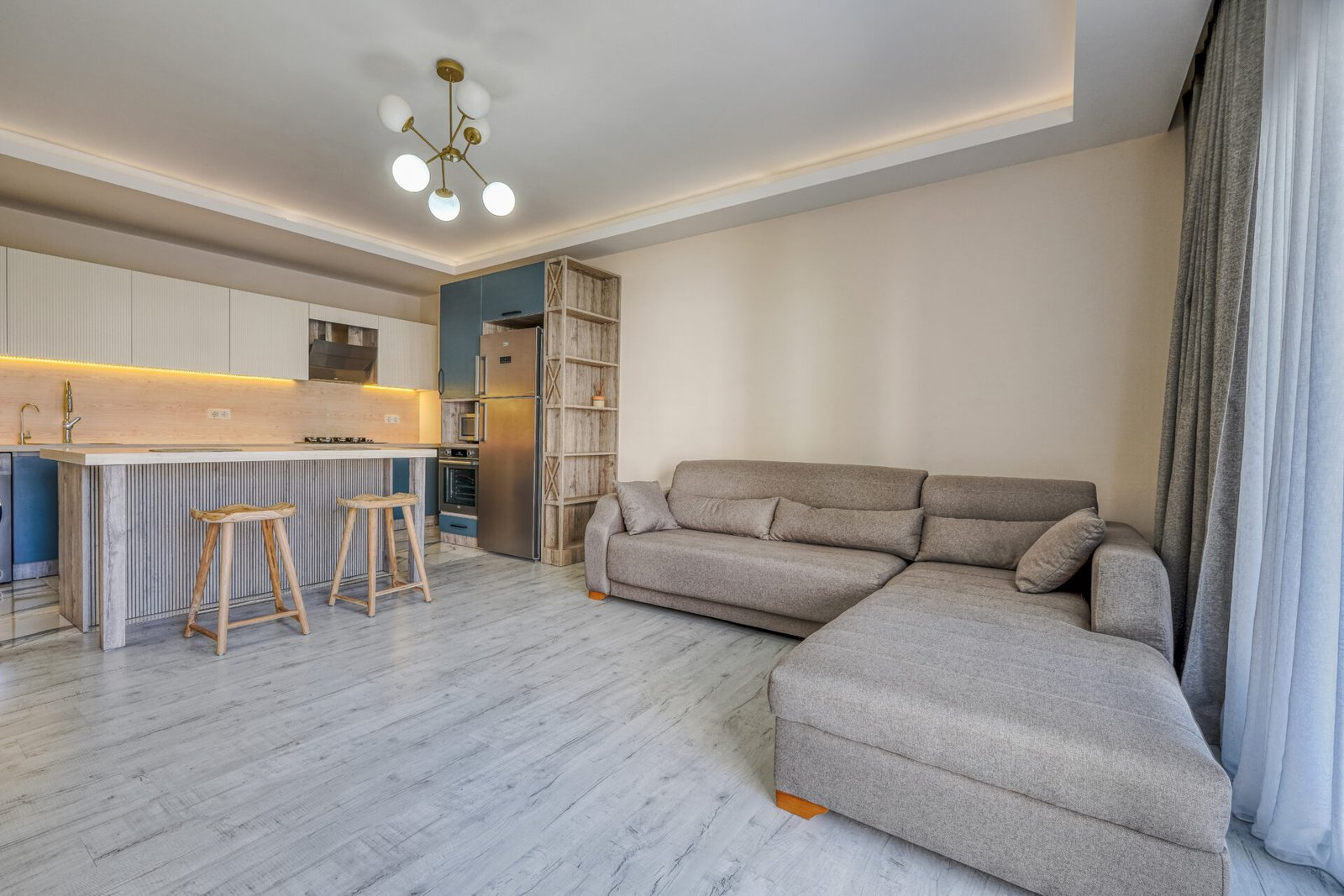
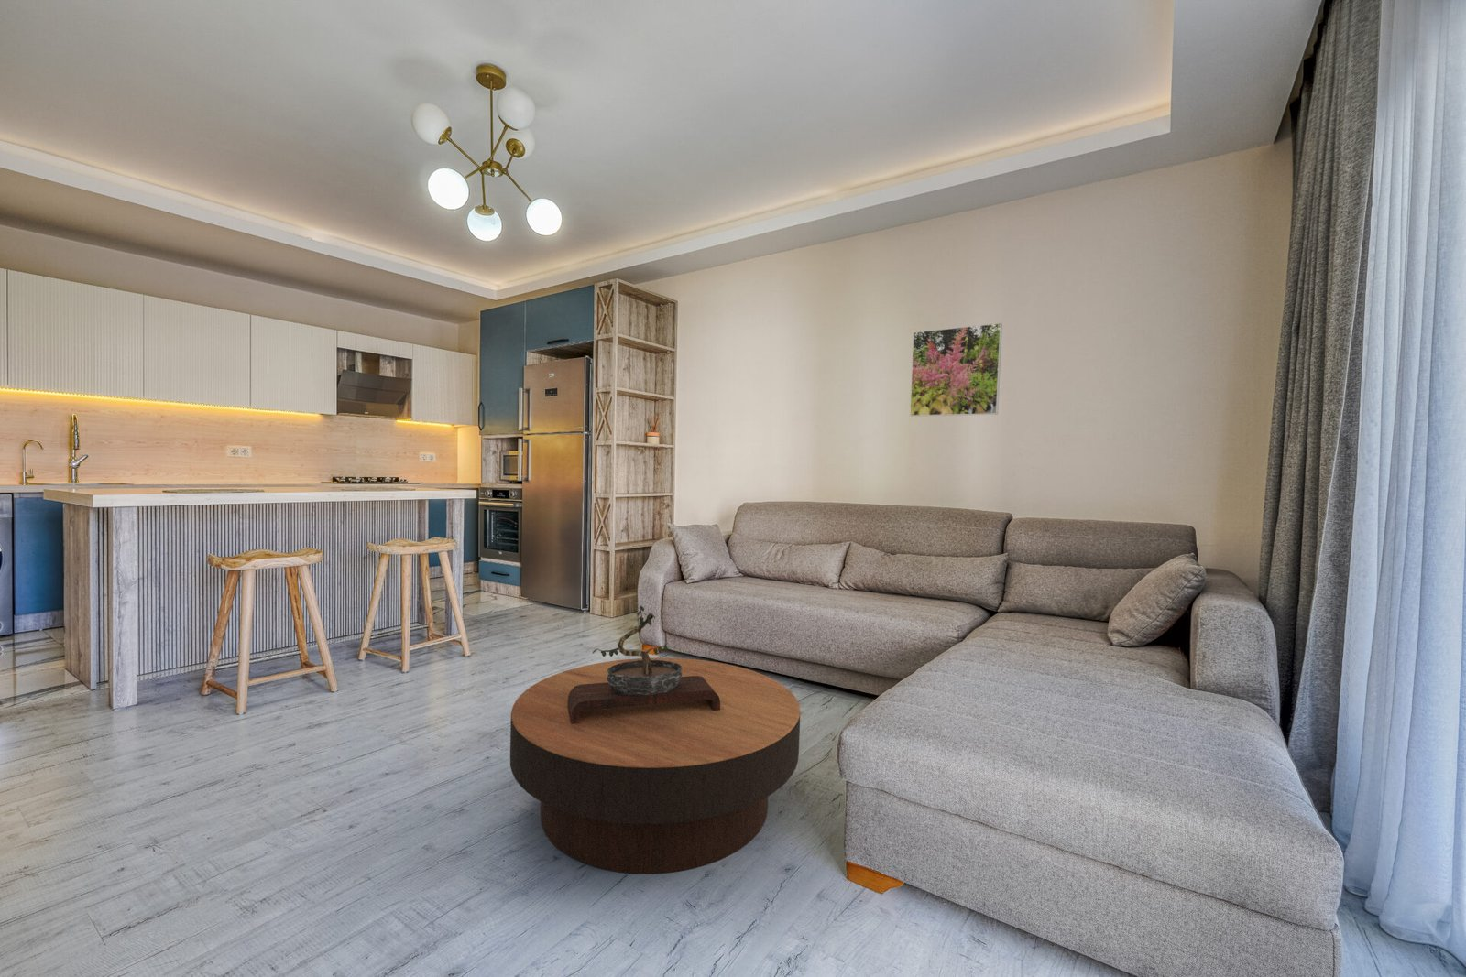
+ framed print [909,323,1004,418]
+ bonsai tree [567,605,720,724]
+ coffee table [509,656,801,875]
